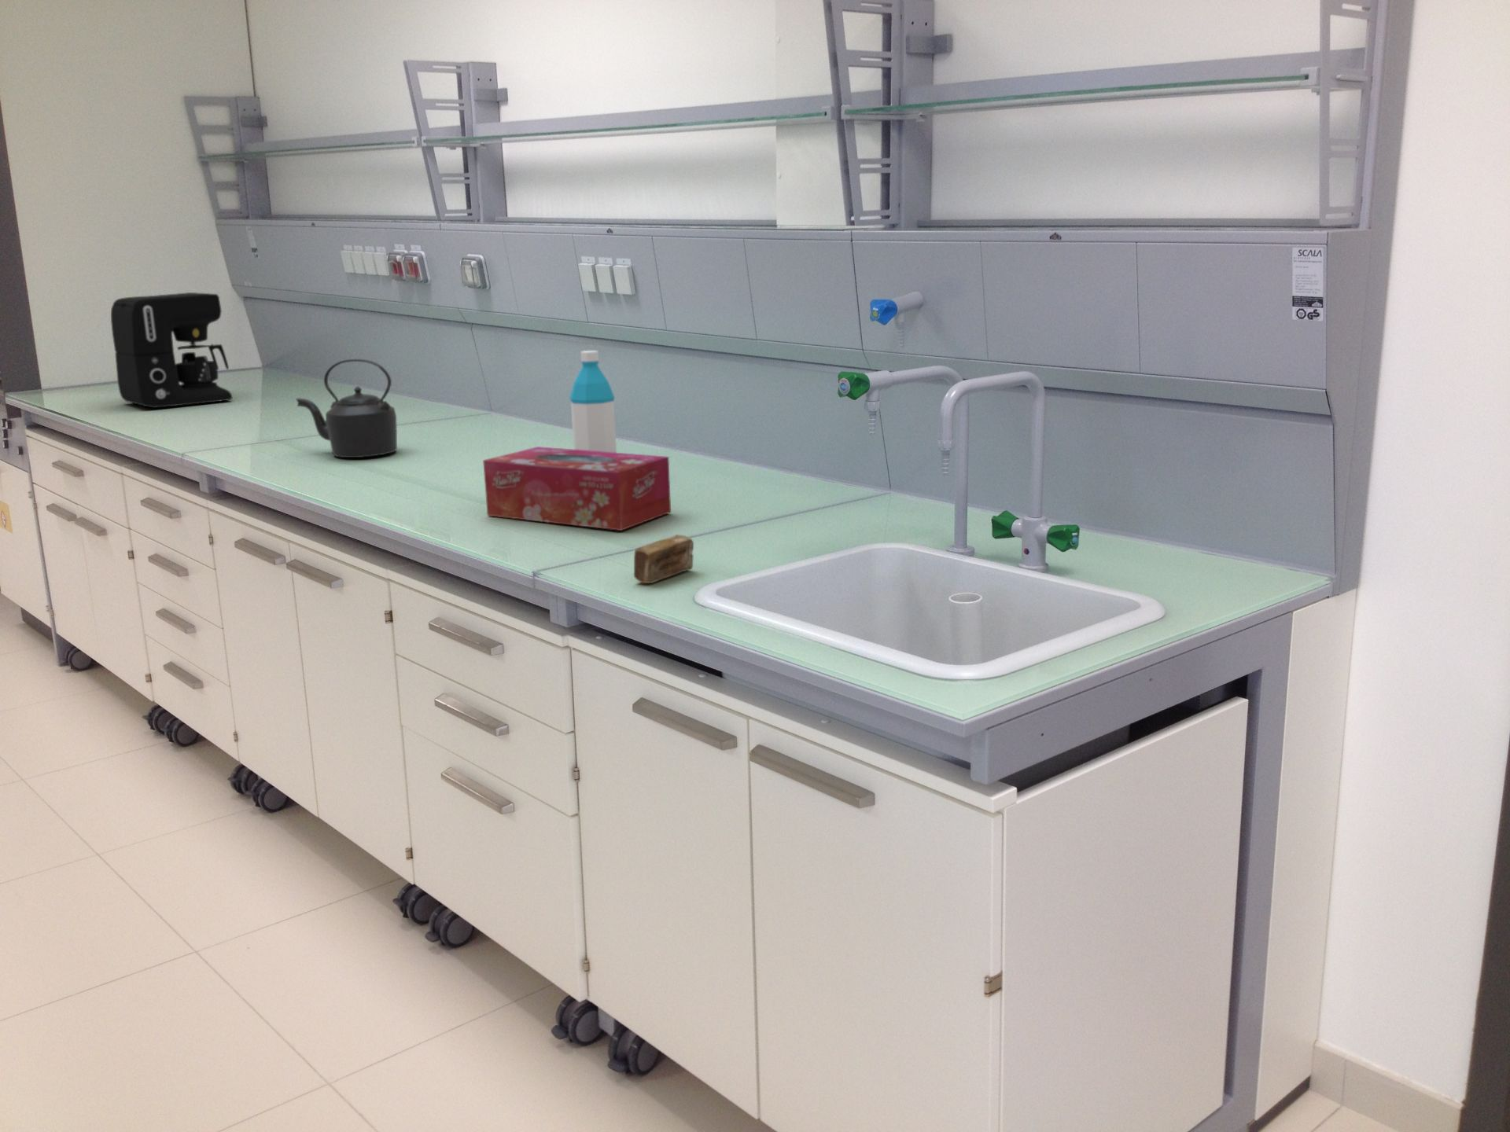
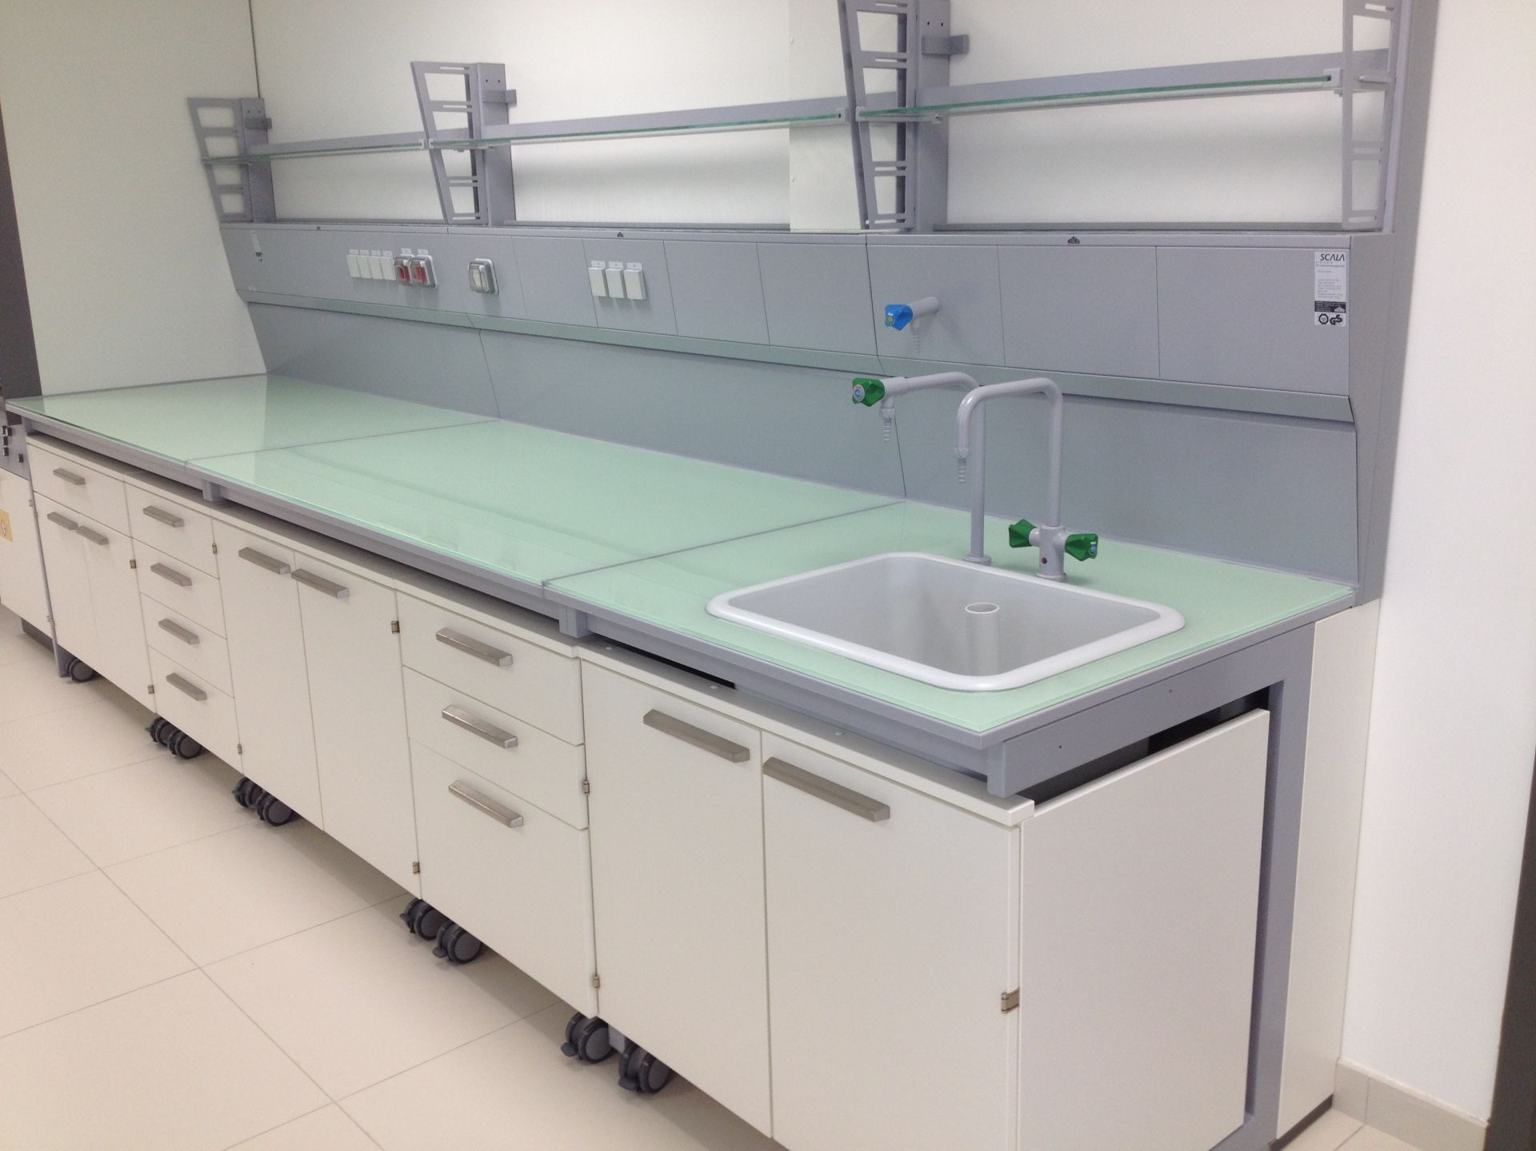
- water bottle [568,350,617,453]
- kettle [296,358,398,458]
- tissue box [482,446,672,532]
- coffee maker [111,291,233,409]
- soap bar [633,534,694,584]
